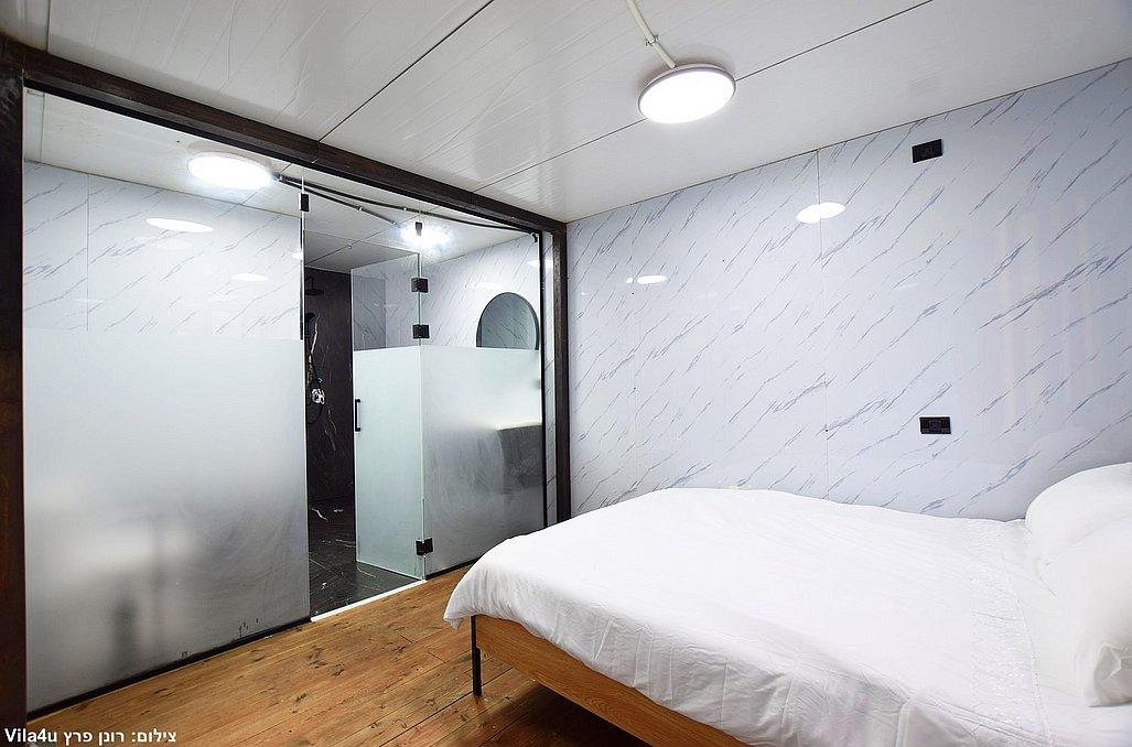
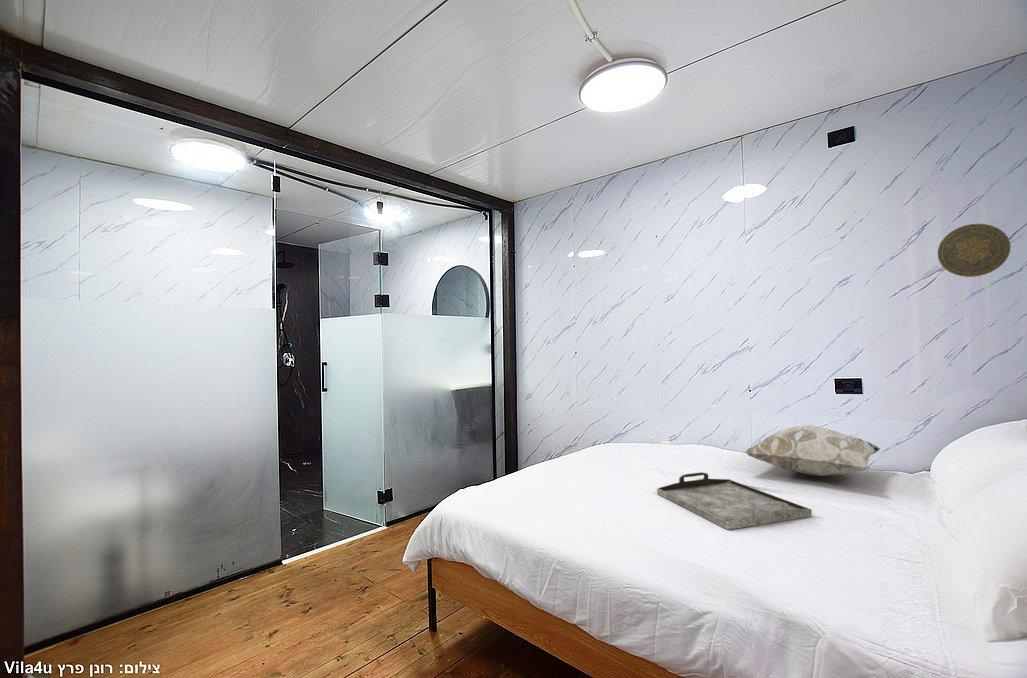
+ serving tray [656,471,813,531]
+ decorative pillow [744,424,881,477]
+ decorative plate [937,223,1012,278]
